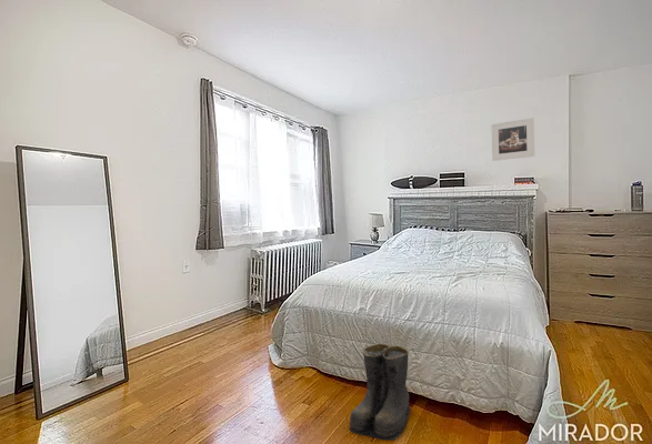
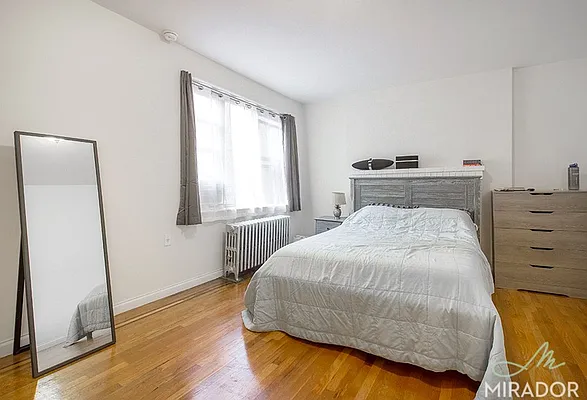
- boots [348,343,413,442]
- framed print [490,117,535,162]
